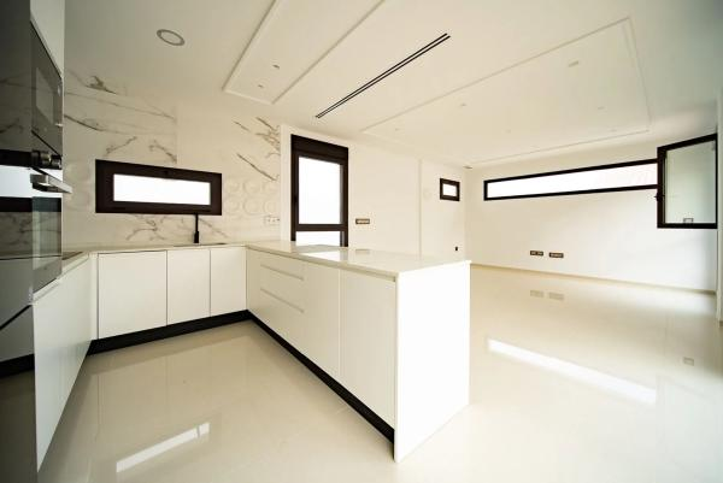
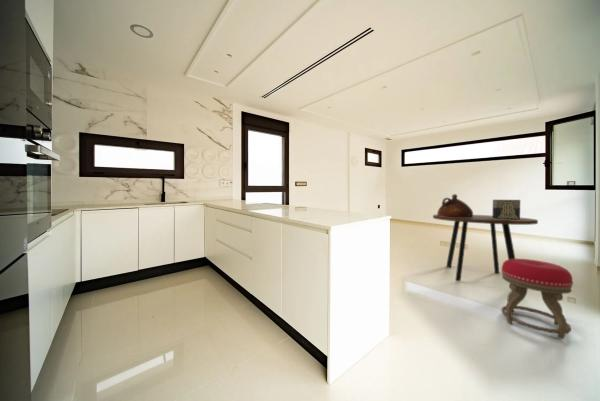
+ dining table [432,214,539,282]
+ ceramic jug [436,193,474,218]
+ decorative box [491,199,521,220]
+ stool [500,258,574,340]
